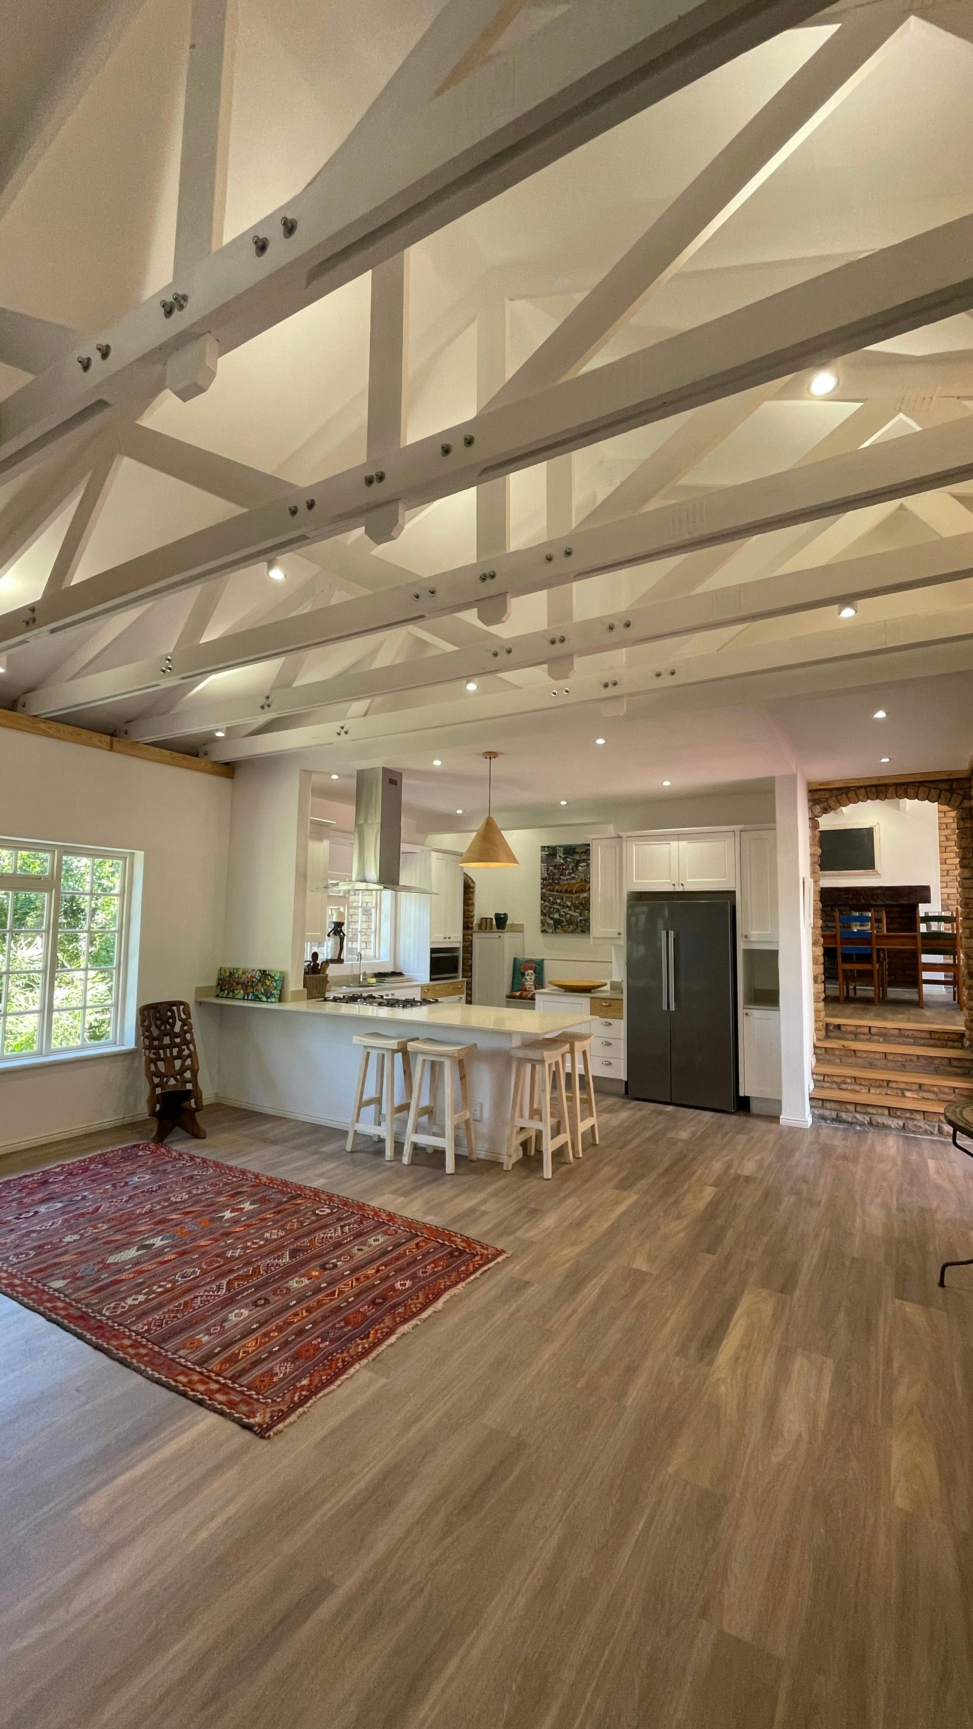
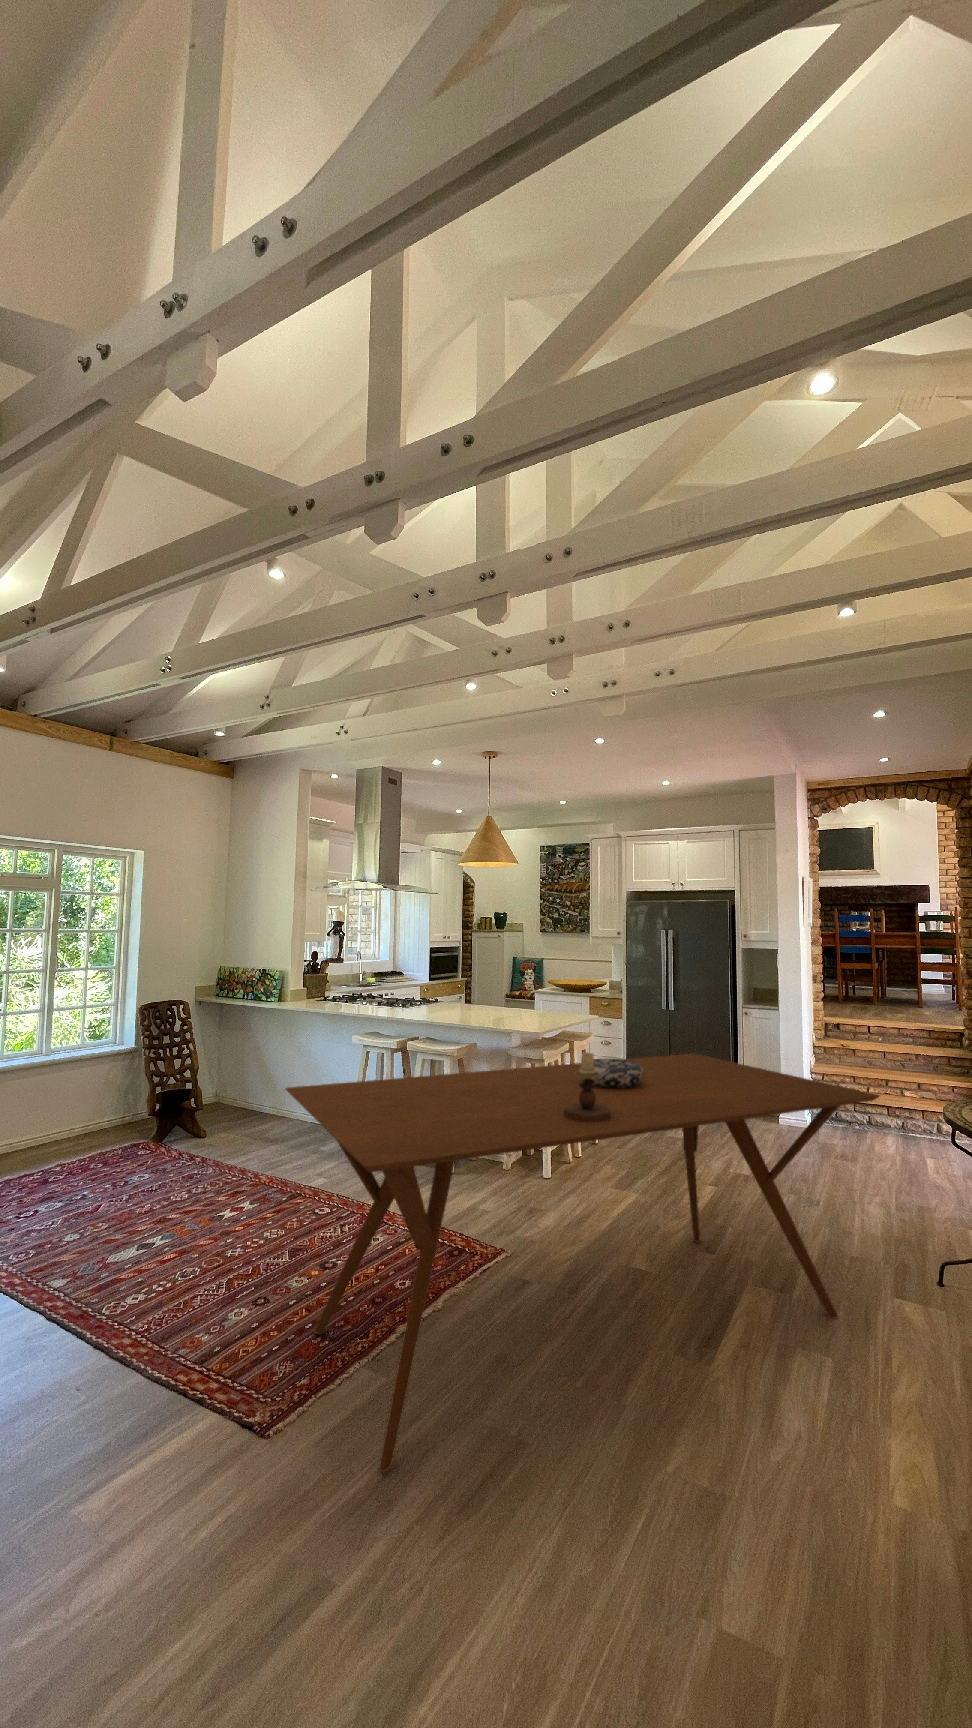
+ candlestick [564,1052,611,1122]
+ dining table [285,1053,881,1473]
+ decorative bowl [580,1057,644,1088]
